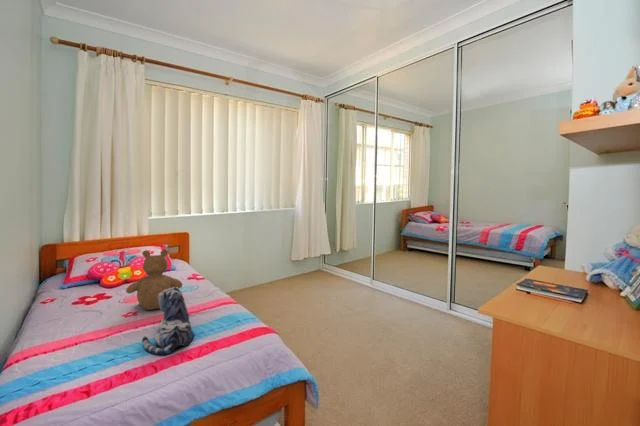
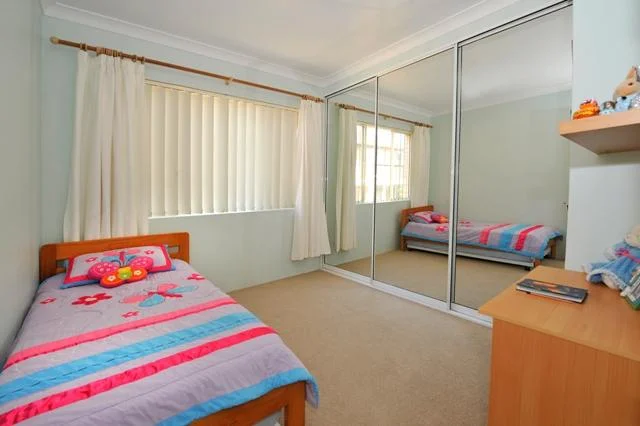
- teddy bear [125,248,183,311]
- plush toy [141,287,196,356]
